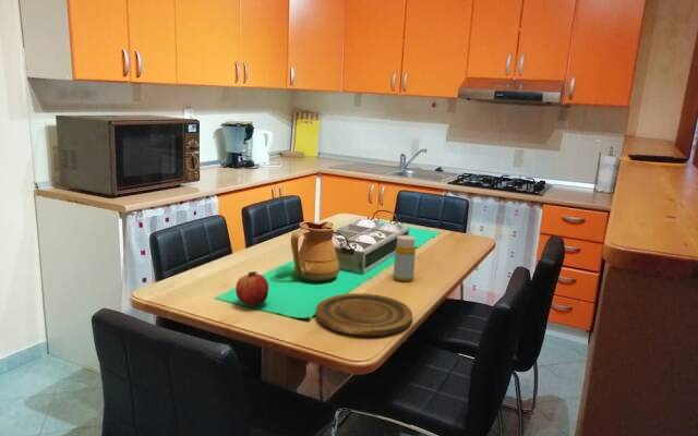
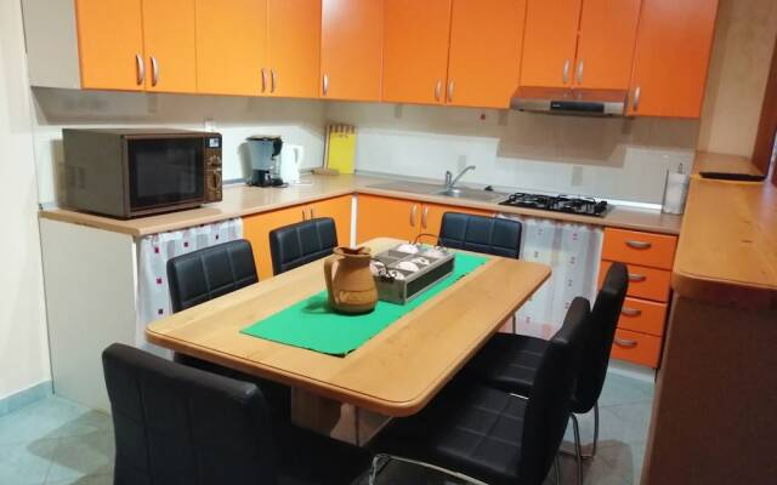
- plate [314,292,413,337]
- bottle [393,234,417,282]
- fruit [234,270,269,306]
